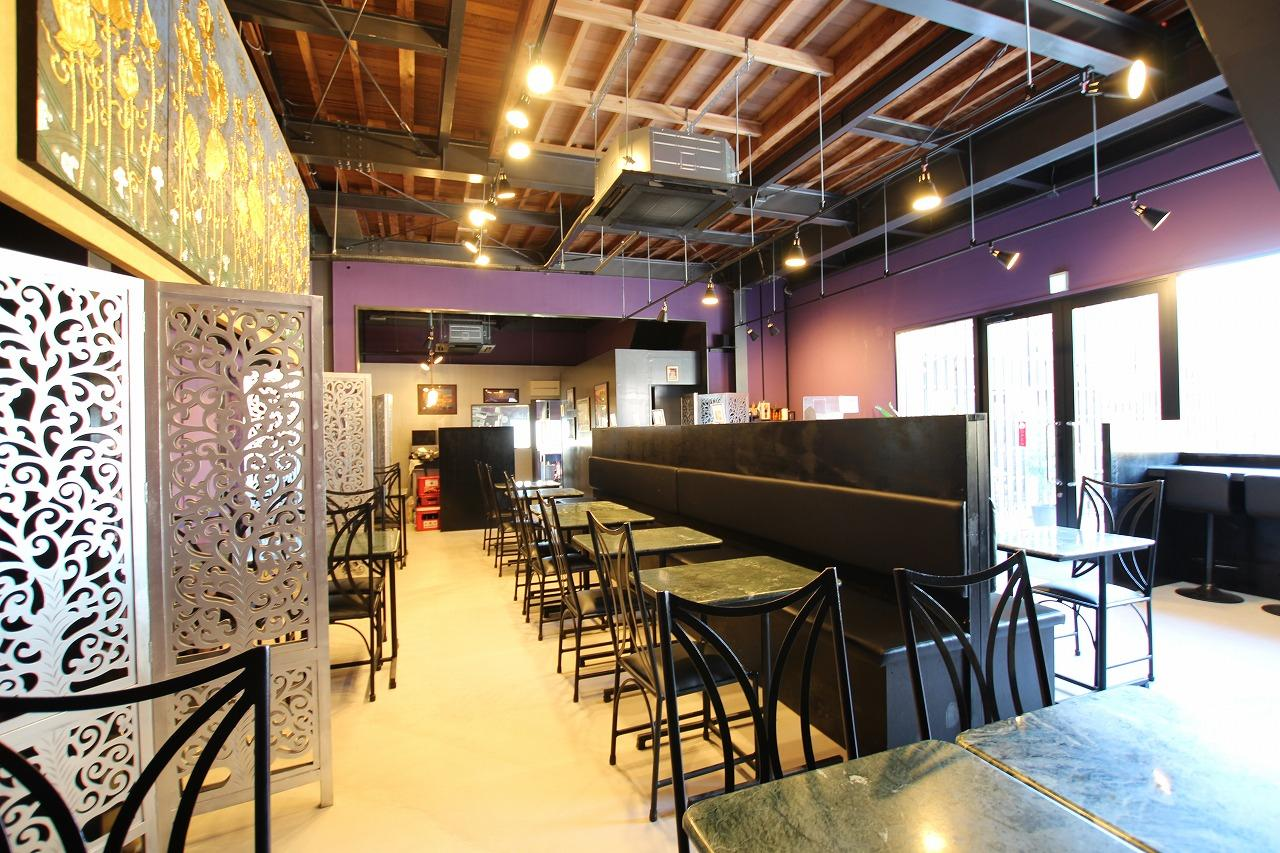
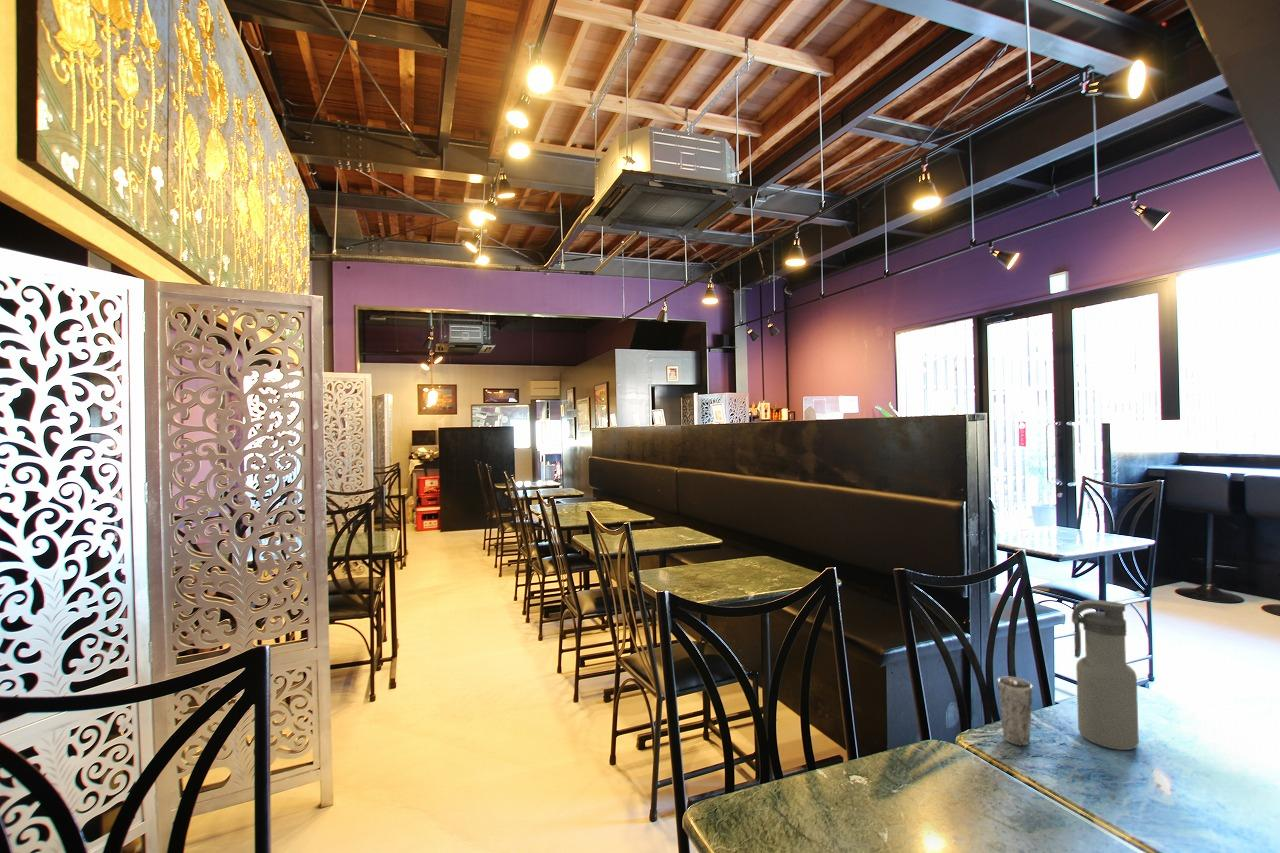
+ water bottle [1071,598,1140,751]
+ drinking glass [997,676,1034,747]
